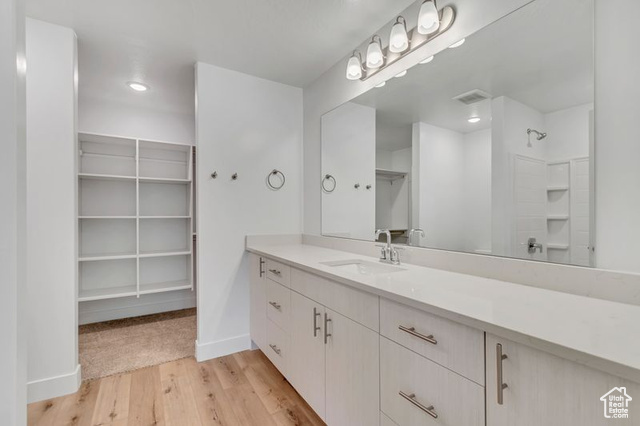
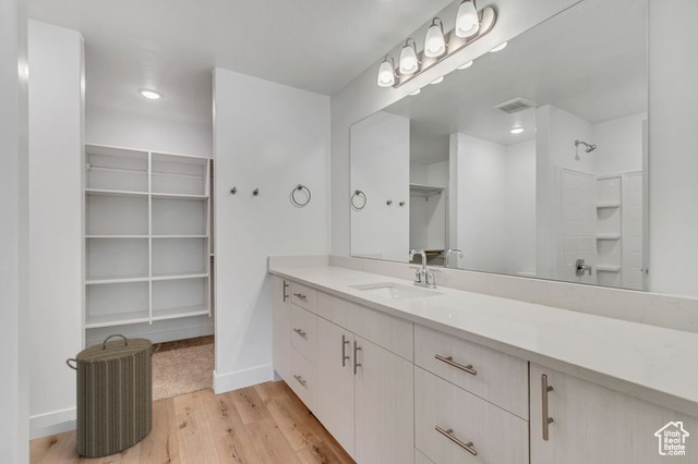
+ laundry hamper [65,333,161,459]
